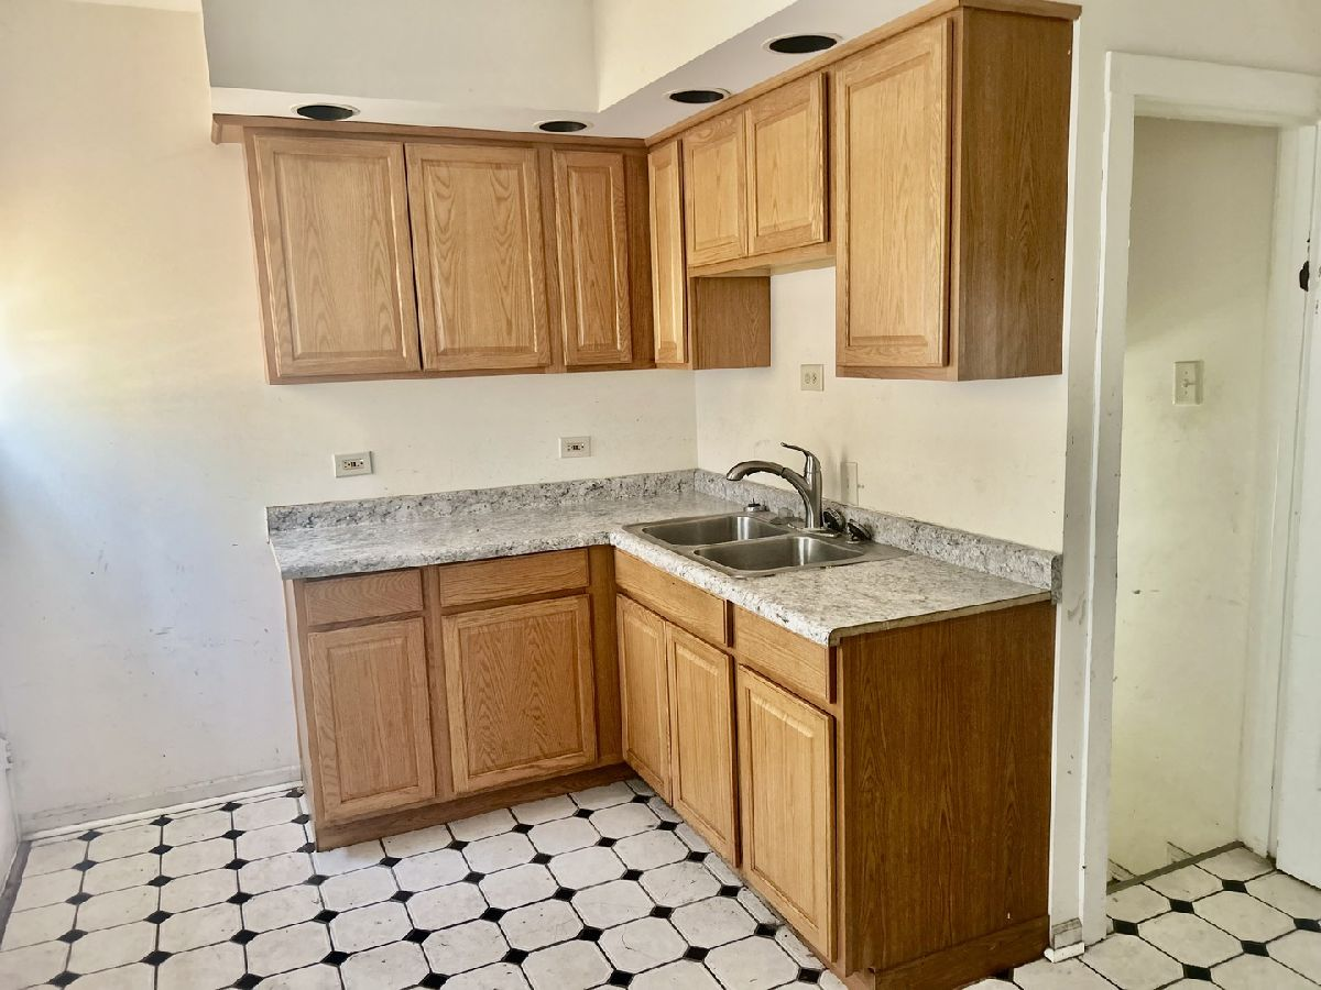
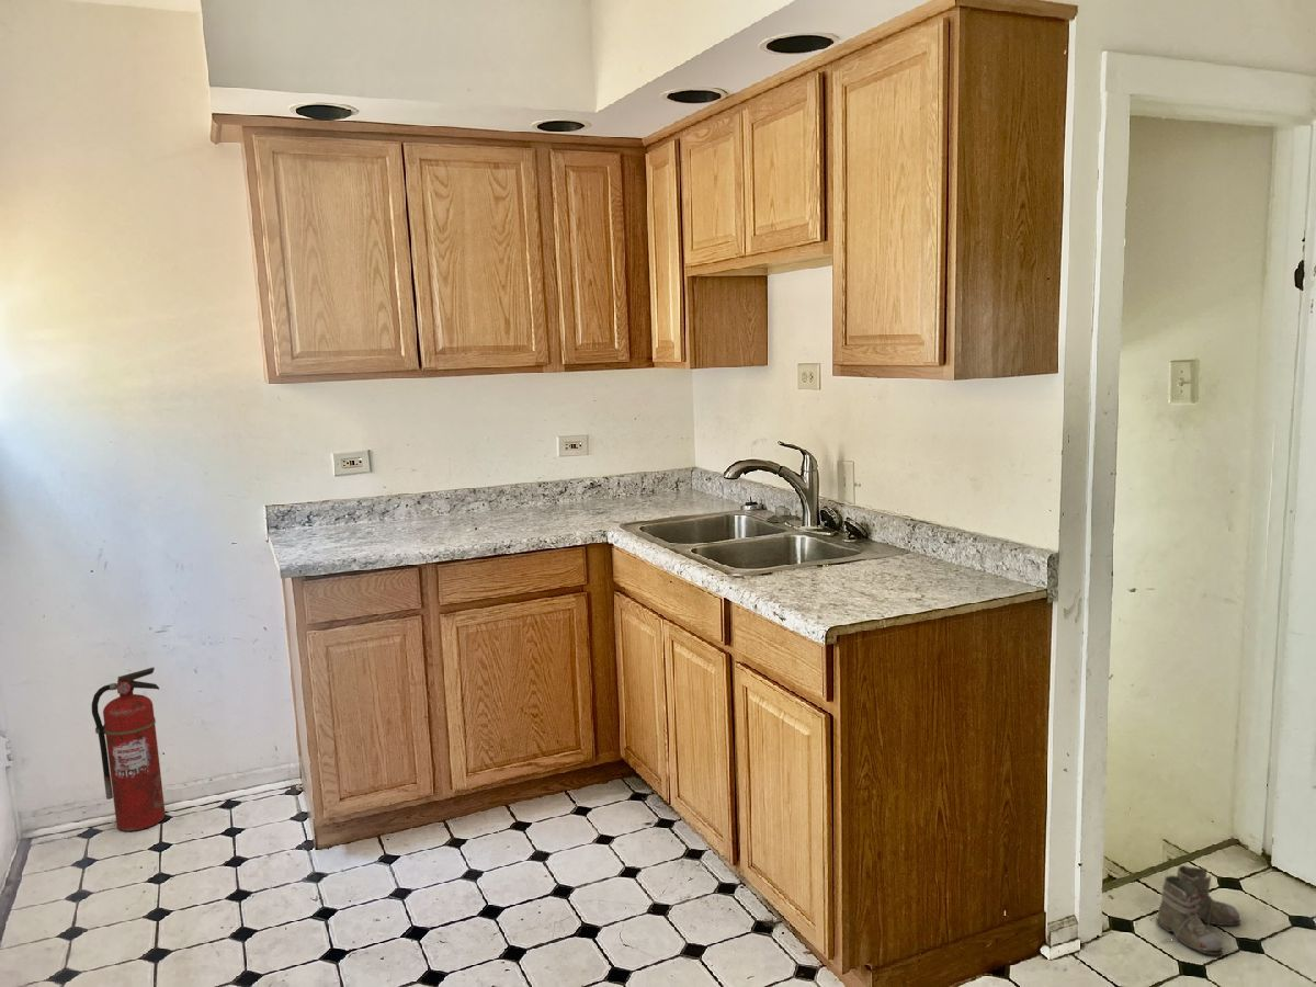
+ fire extinguisher [91,666,167,832]
+ boots [1155,864,1241,956]
